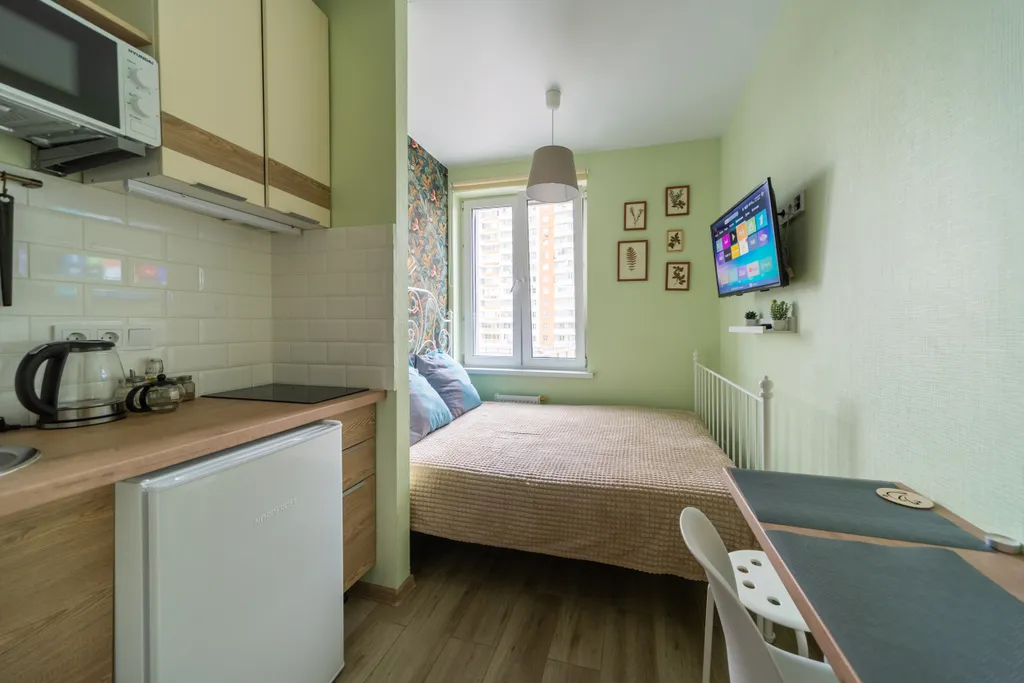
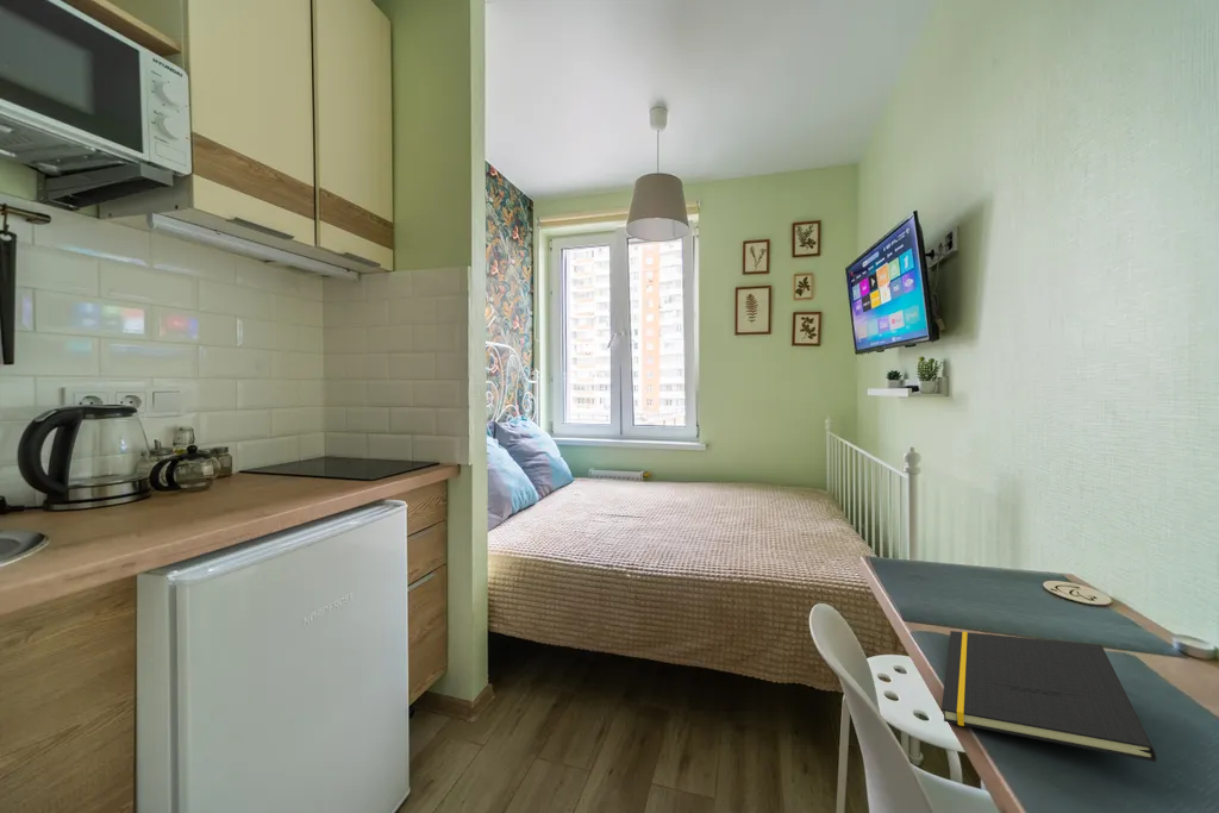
+ notepad [940,630,1158,763]
